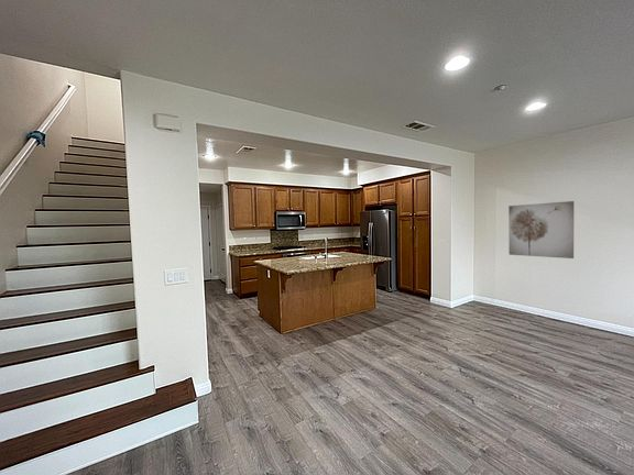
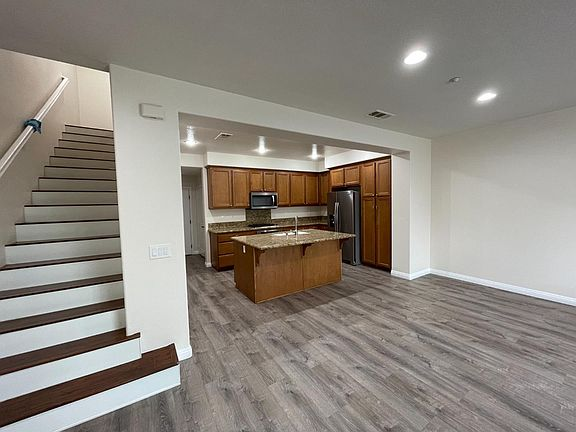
- wall art [507,200,575,259]
